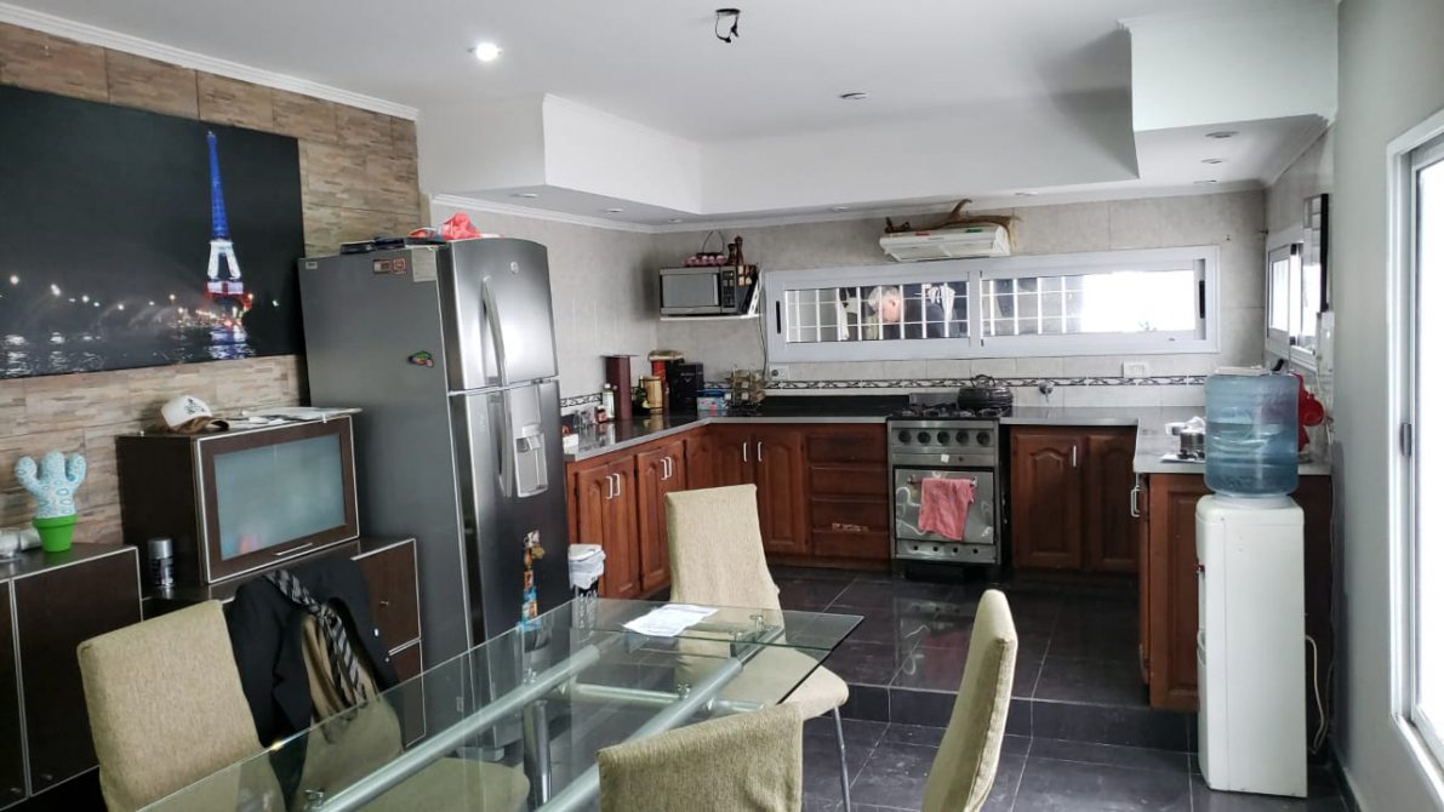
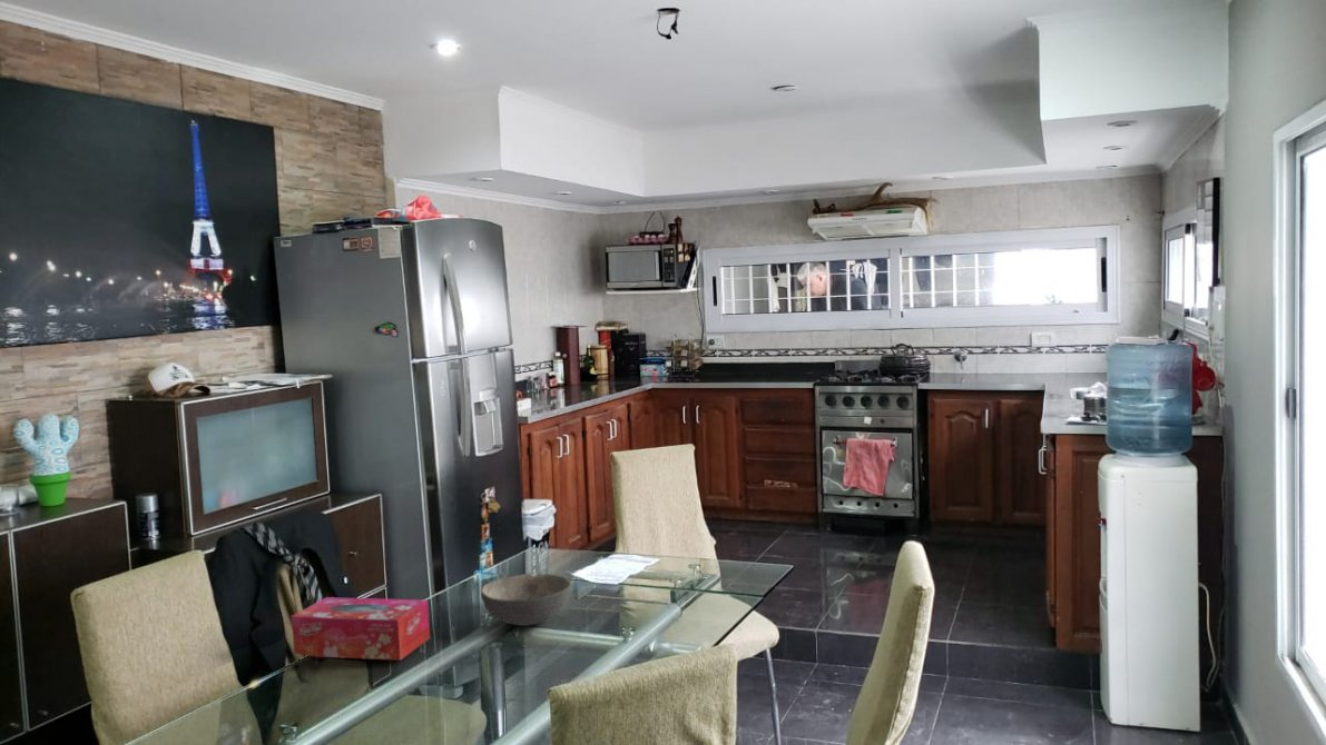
+ bowl [480,573,572,627]
+ tissue box [291,596,431,662]
